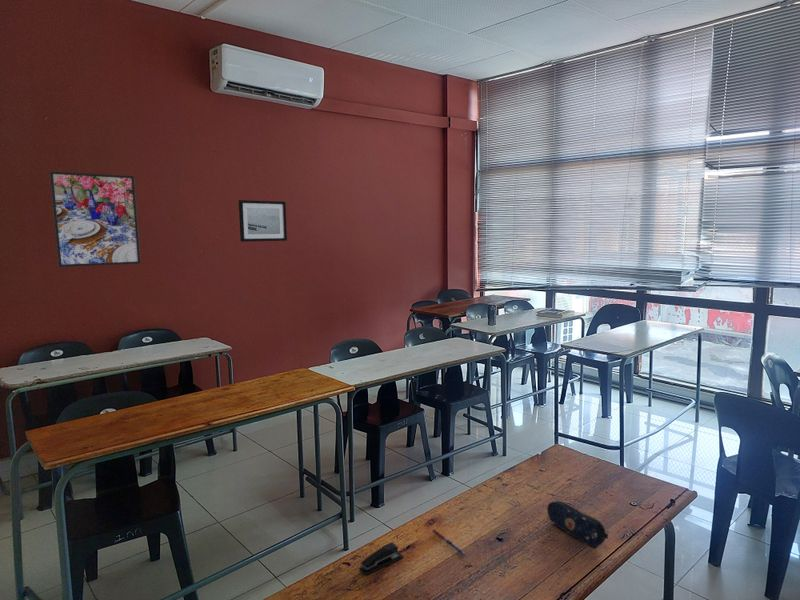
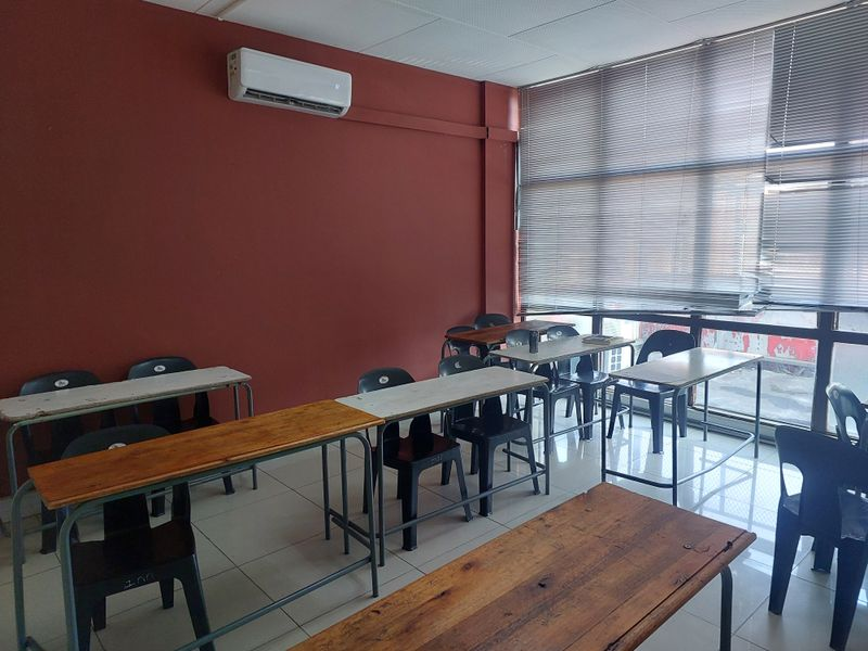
- stapler [358,541,405,576]
- pen [432,528,467,556]
- wall art [238,199,288,243]
- pencil case [546,500,609,549]
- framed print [49,170,141,268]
